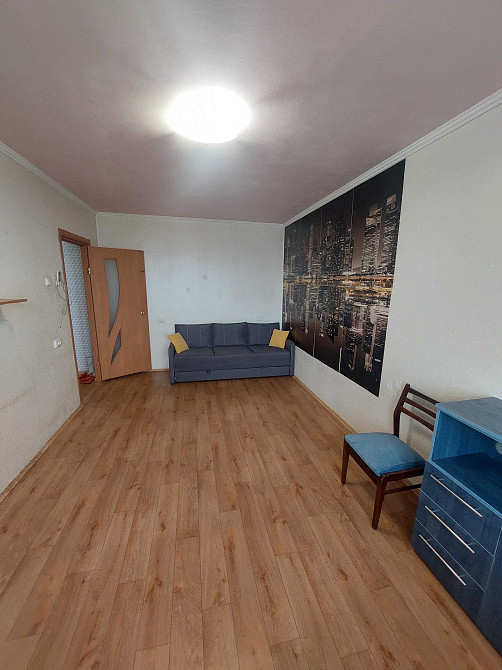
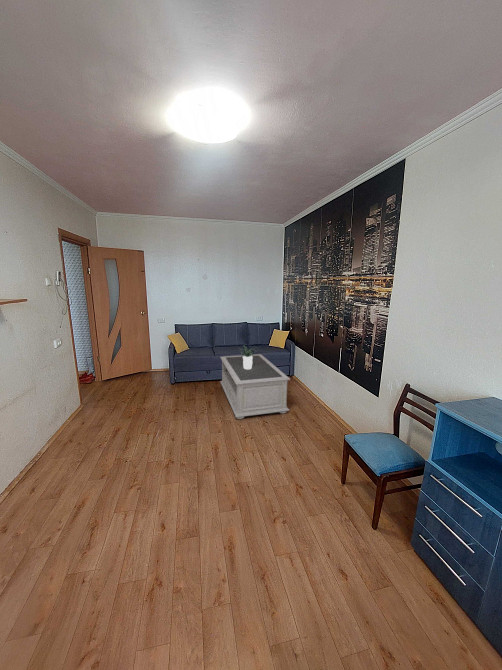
+ potted plant [238,345,262,369]
+ coffee table [219,353,291,420]
